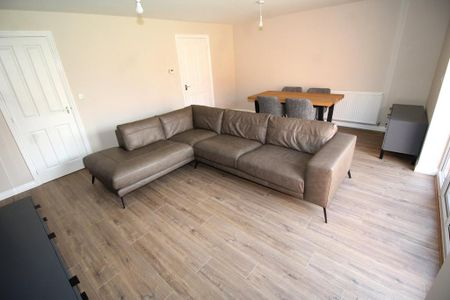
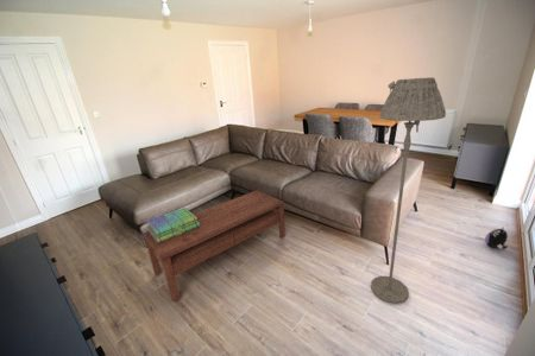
+ coffee table [143,189,287,303]
+ floor lamp [370,76,447,305]
+ plush toy [484,227,509,250]
+ stack of books [146,206,200,243]
